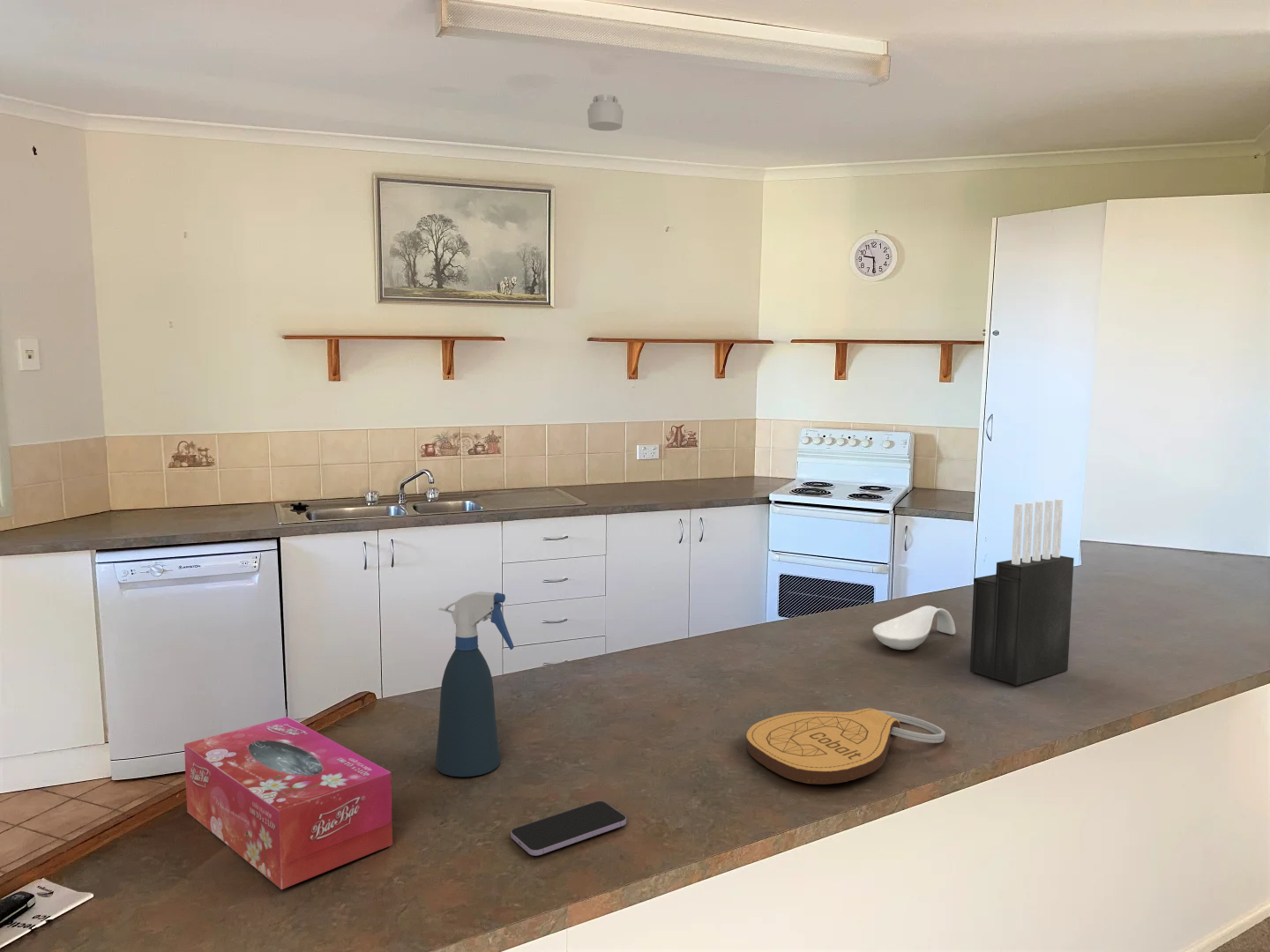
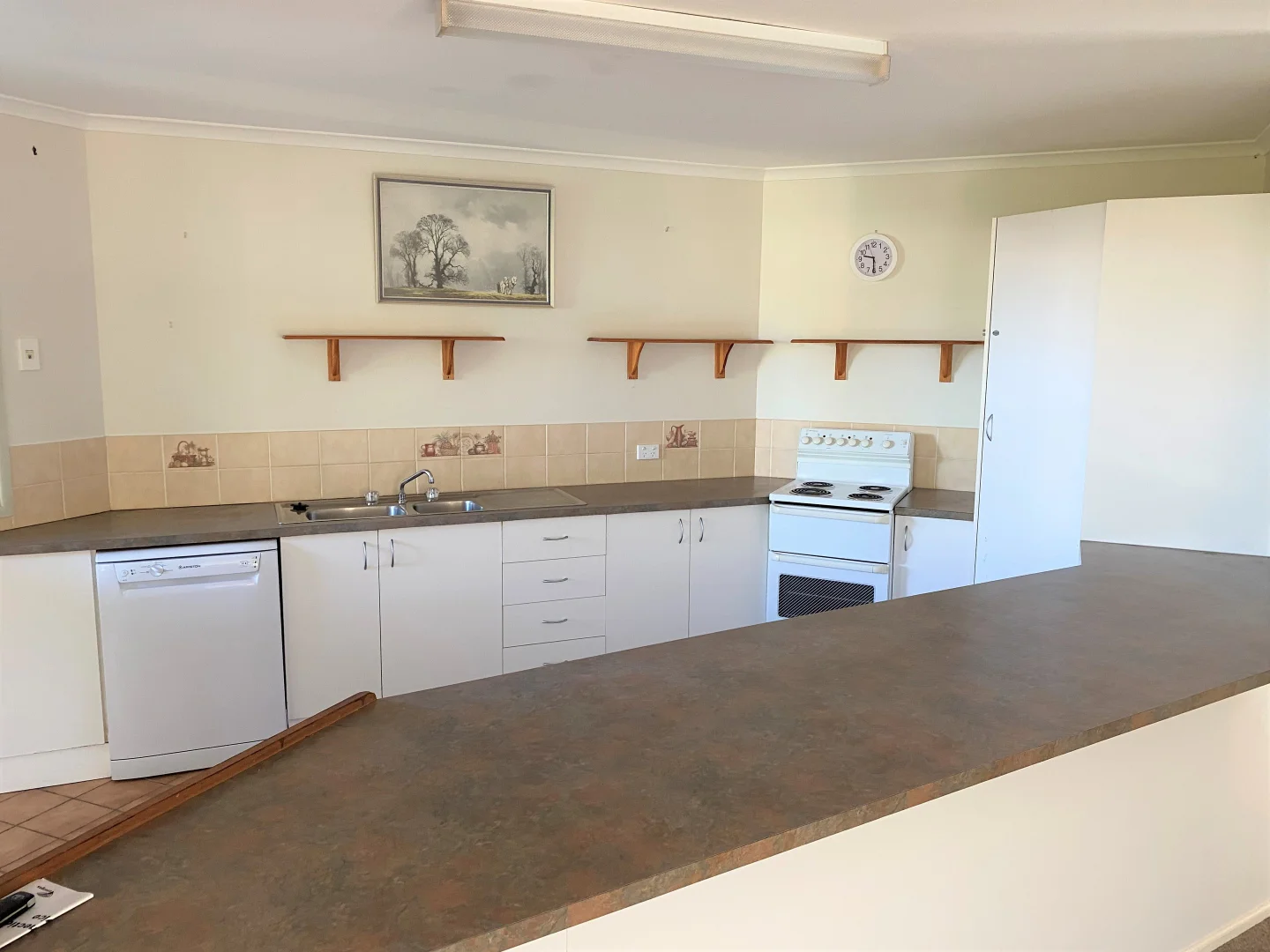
- spray bottle [435,591,515,777]
- key chain [745,708,946,785]
- knife block [969,498,1075,687]
- smoke detector [586,93,624,131]
- spoon rest [872,605,956,651]
- smartphone [510,800,627,857]
- tissue box [183,716,393,890]
